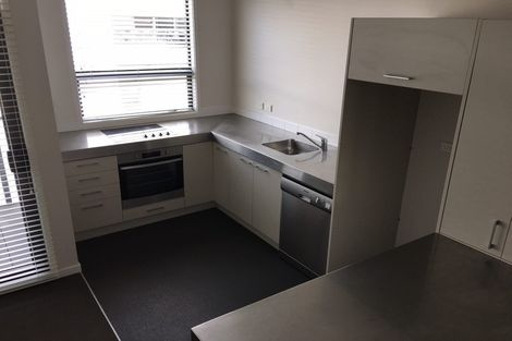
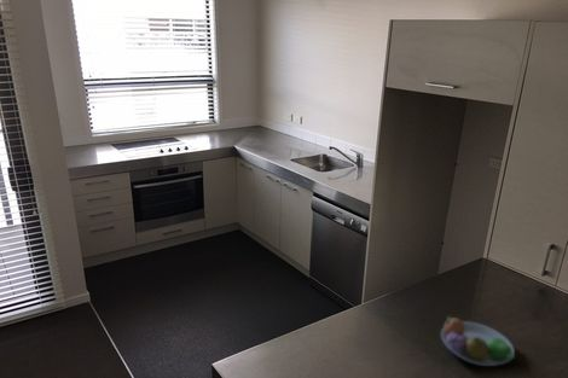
+ fruit bowl [440,315,516,367]
